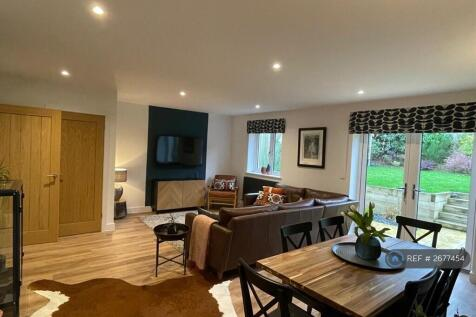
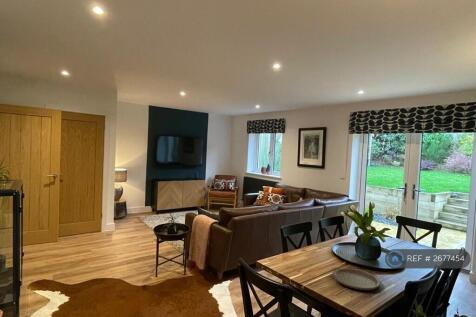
+ plate [332,267,381,291]
